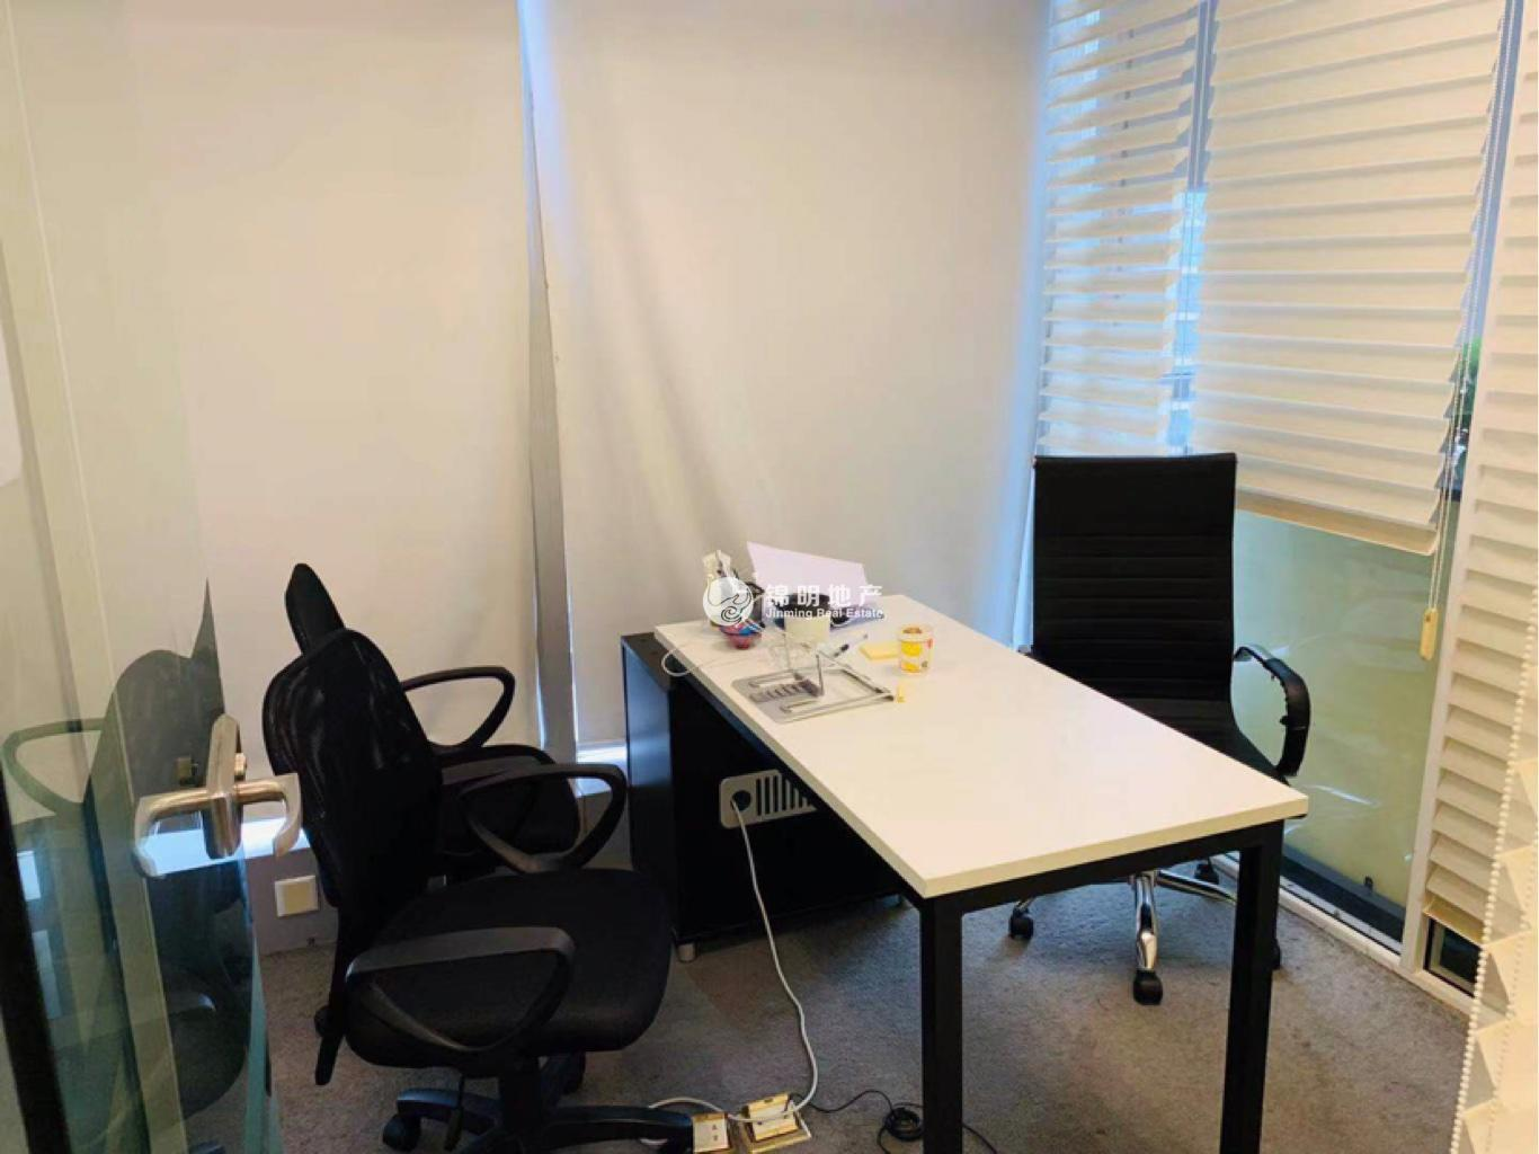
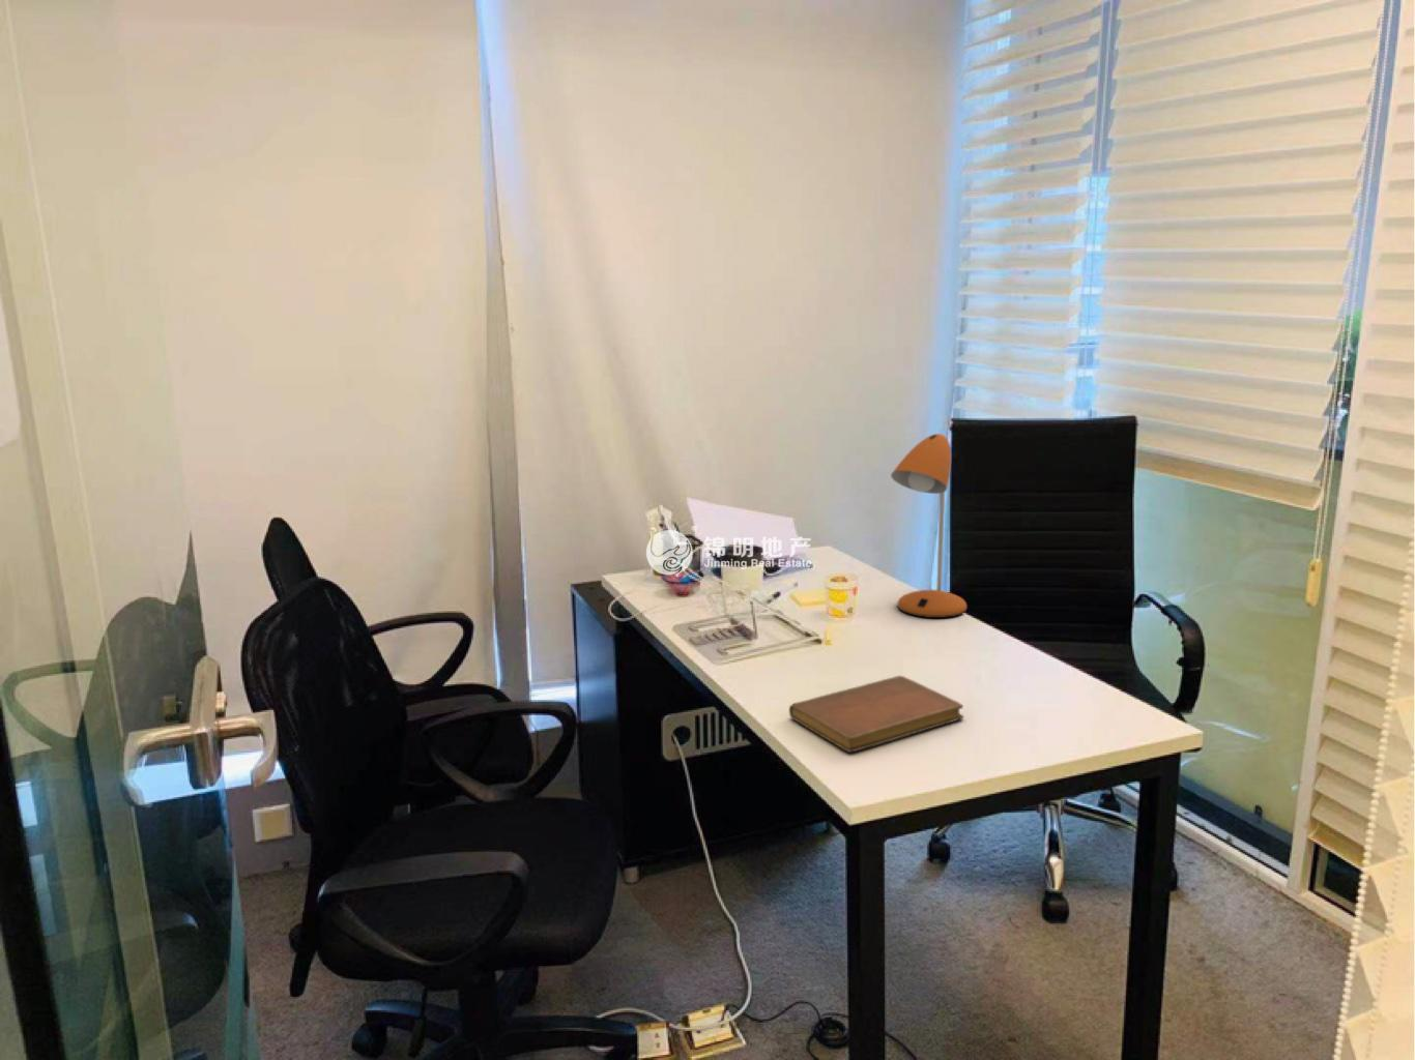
+ notebook [789,675,965,754]
+ desk lamp [890,433,967,619]
